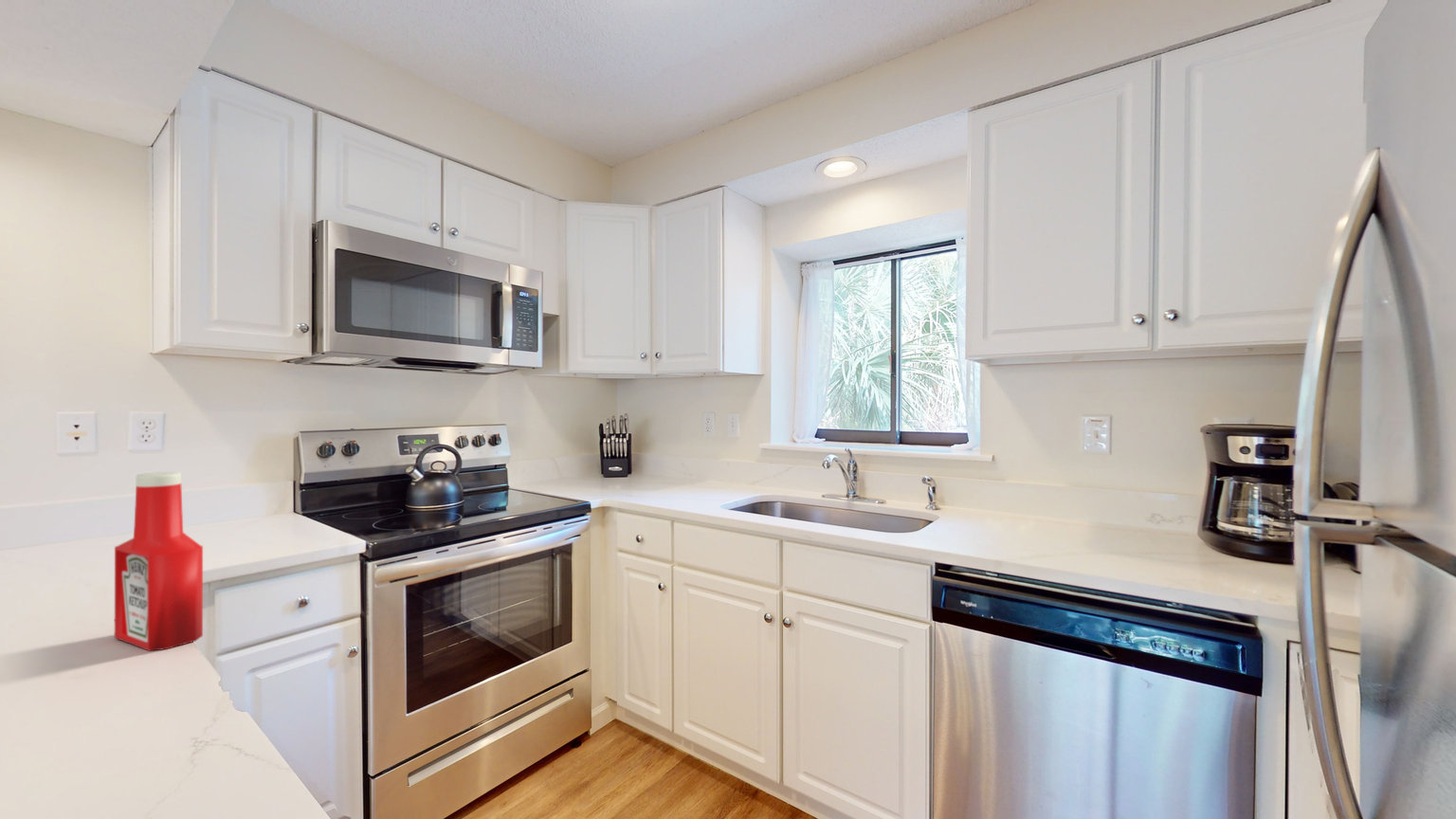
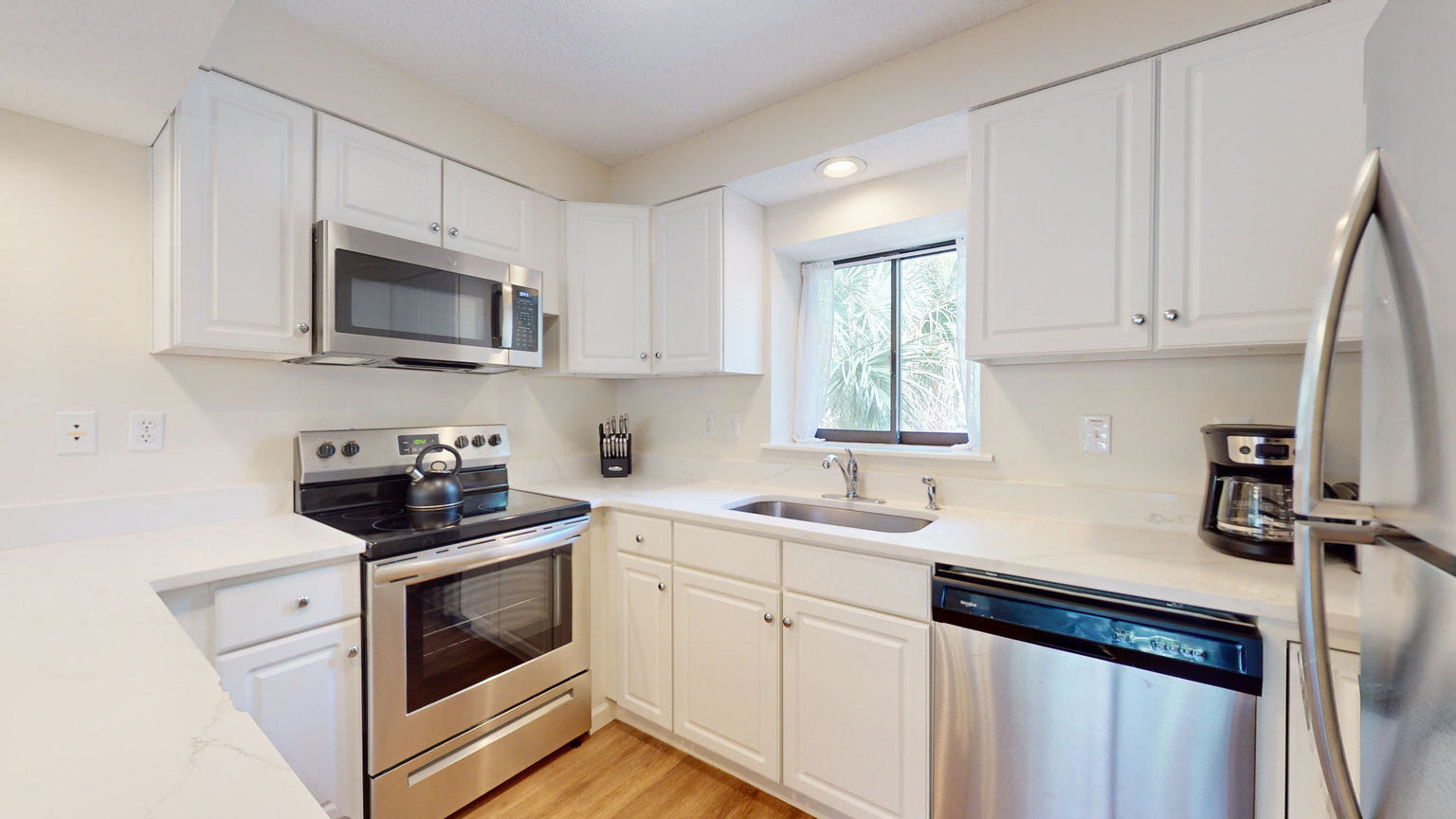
- soap bottle [114,471,204,652]
